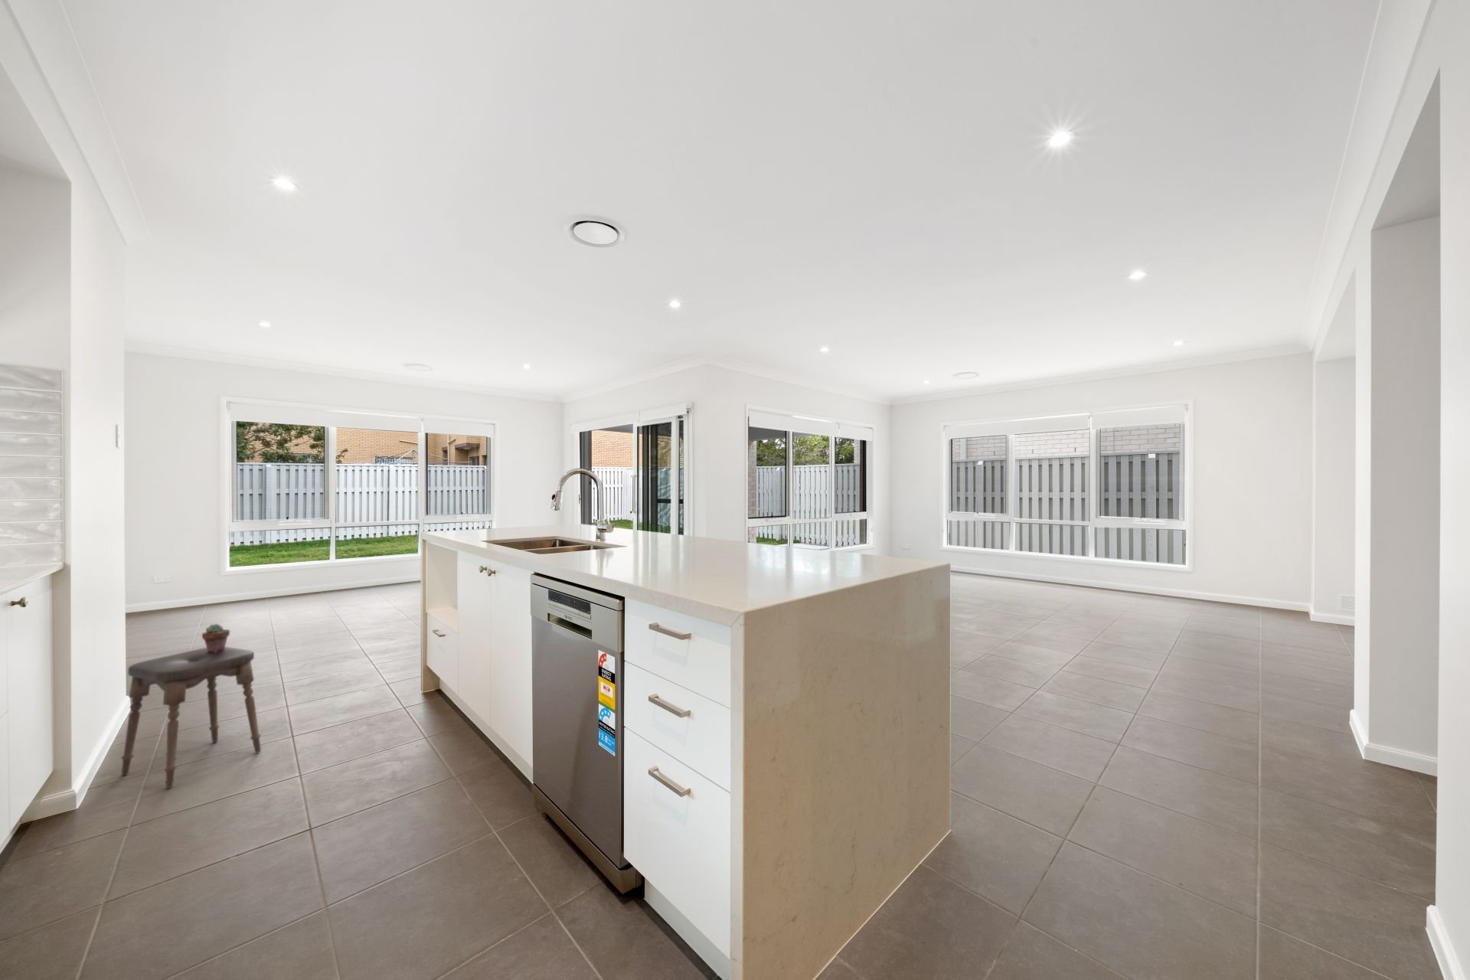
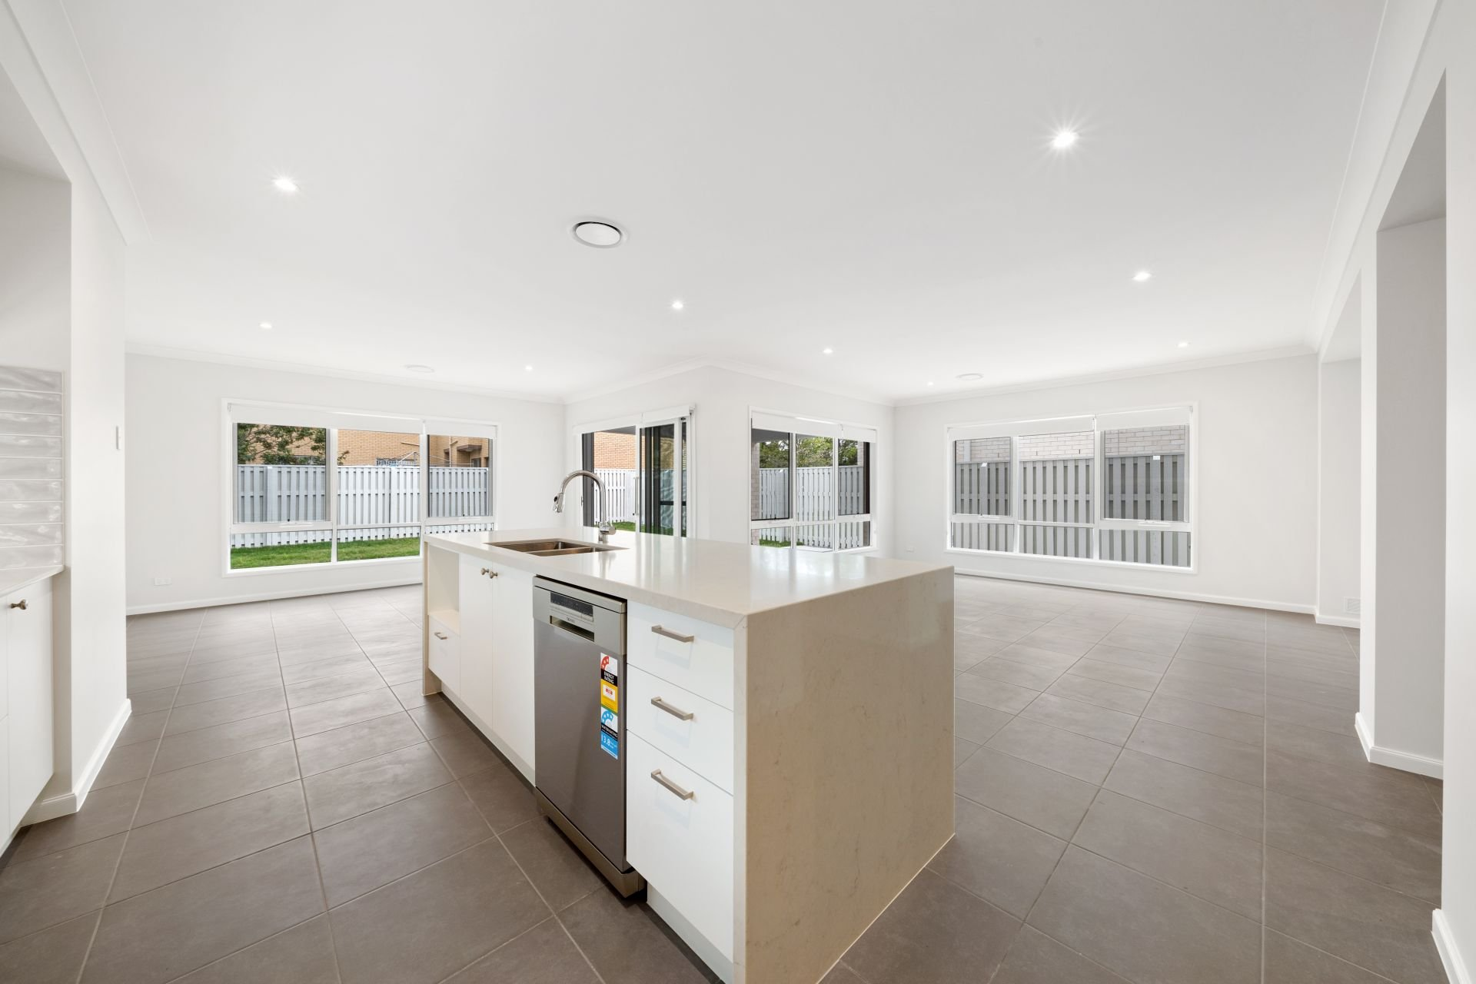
- potted succulent [201,623,231,652]
- stool [120,646,261,790]
